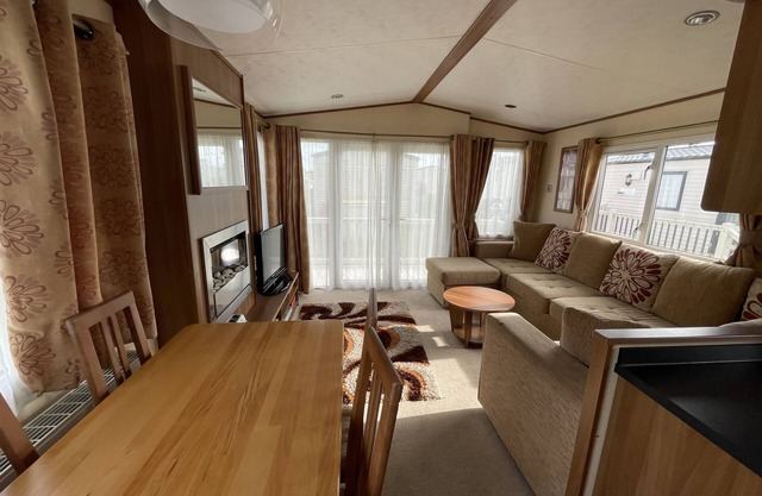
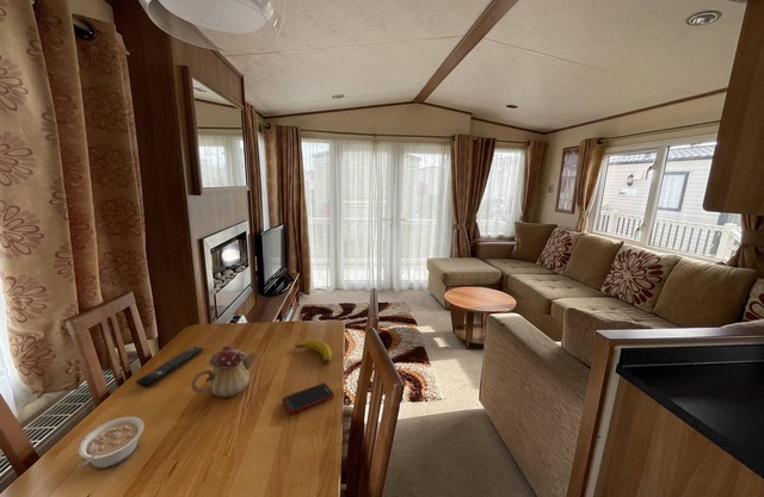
+ legume [78,416,144,470]
+ teapot [190,344,258,398]
+ banana [294,338,333,365]
+ remote control [135,346,204,387]
+ cell phone [281,383,335,415]
